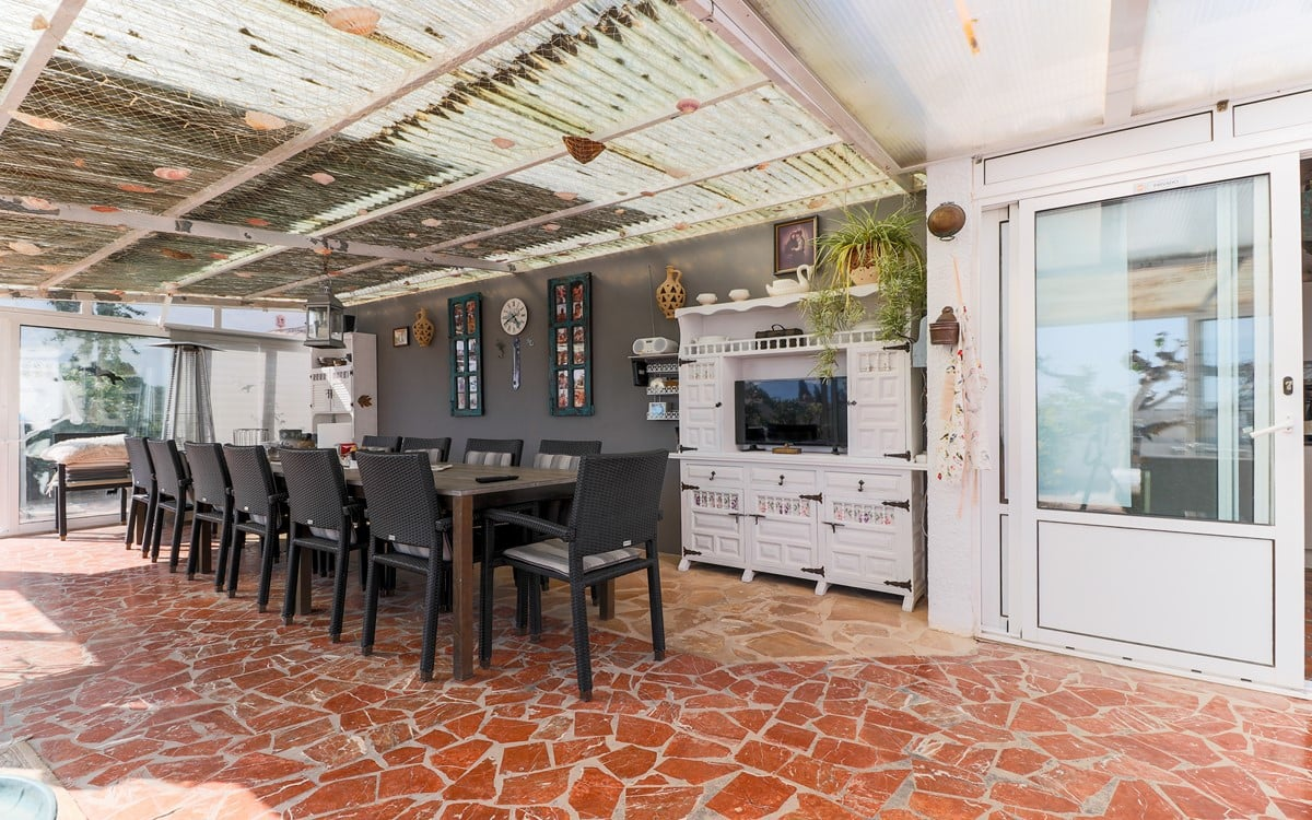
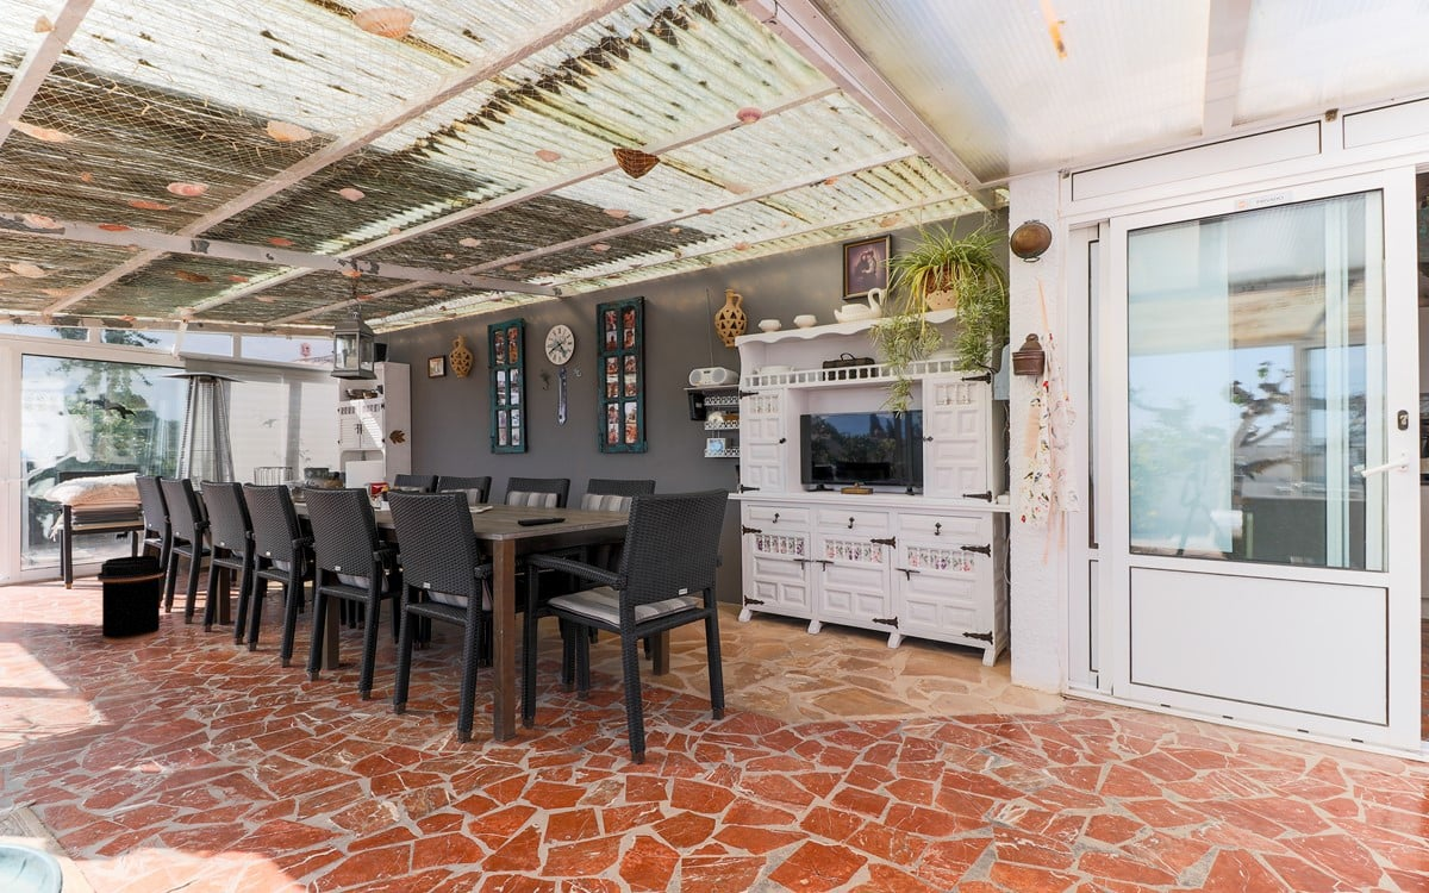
+ trash can [96,555,166,645]
